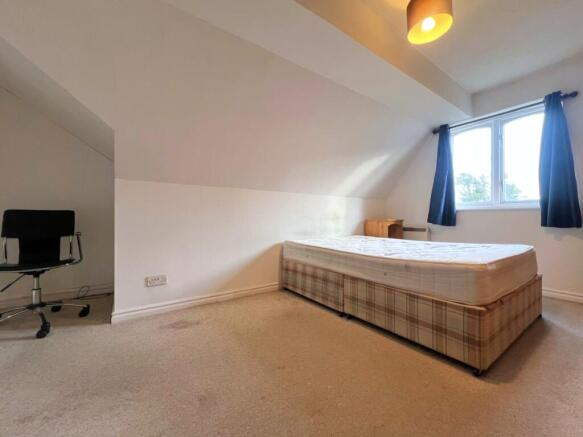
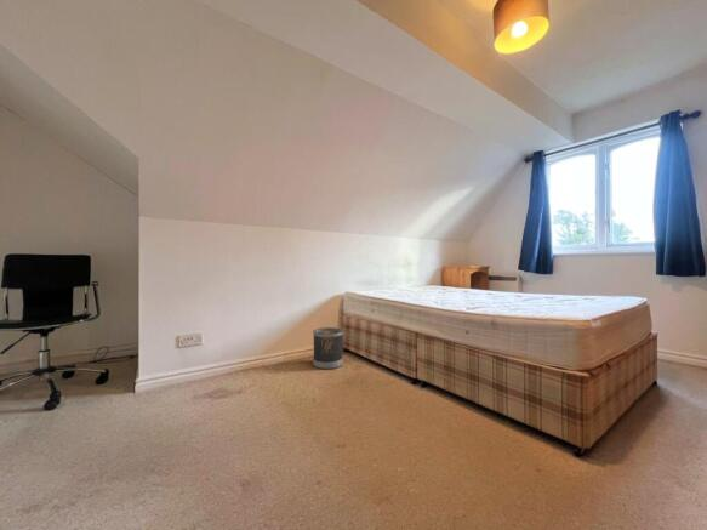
+ wastebasket [312,326,344,370]
